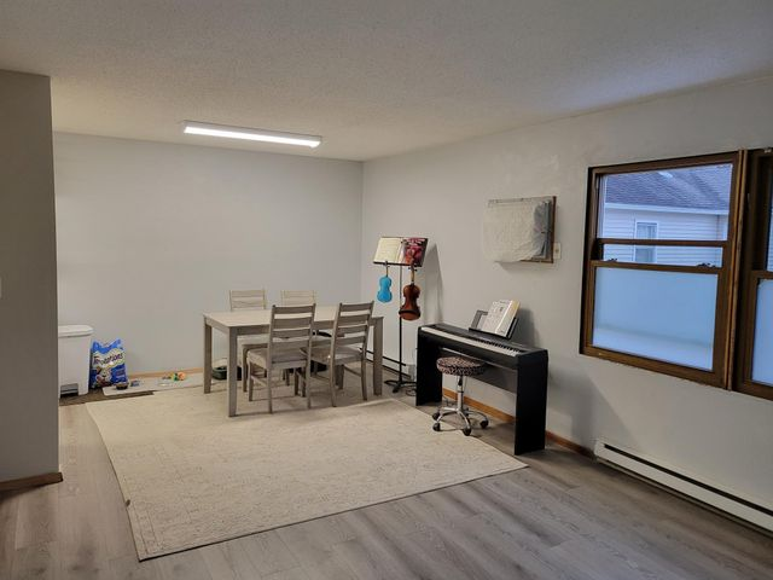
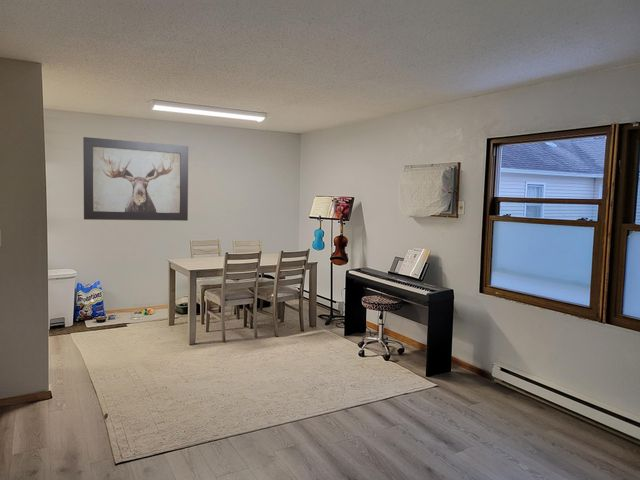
+ wall art [82,136,189,222]
